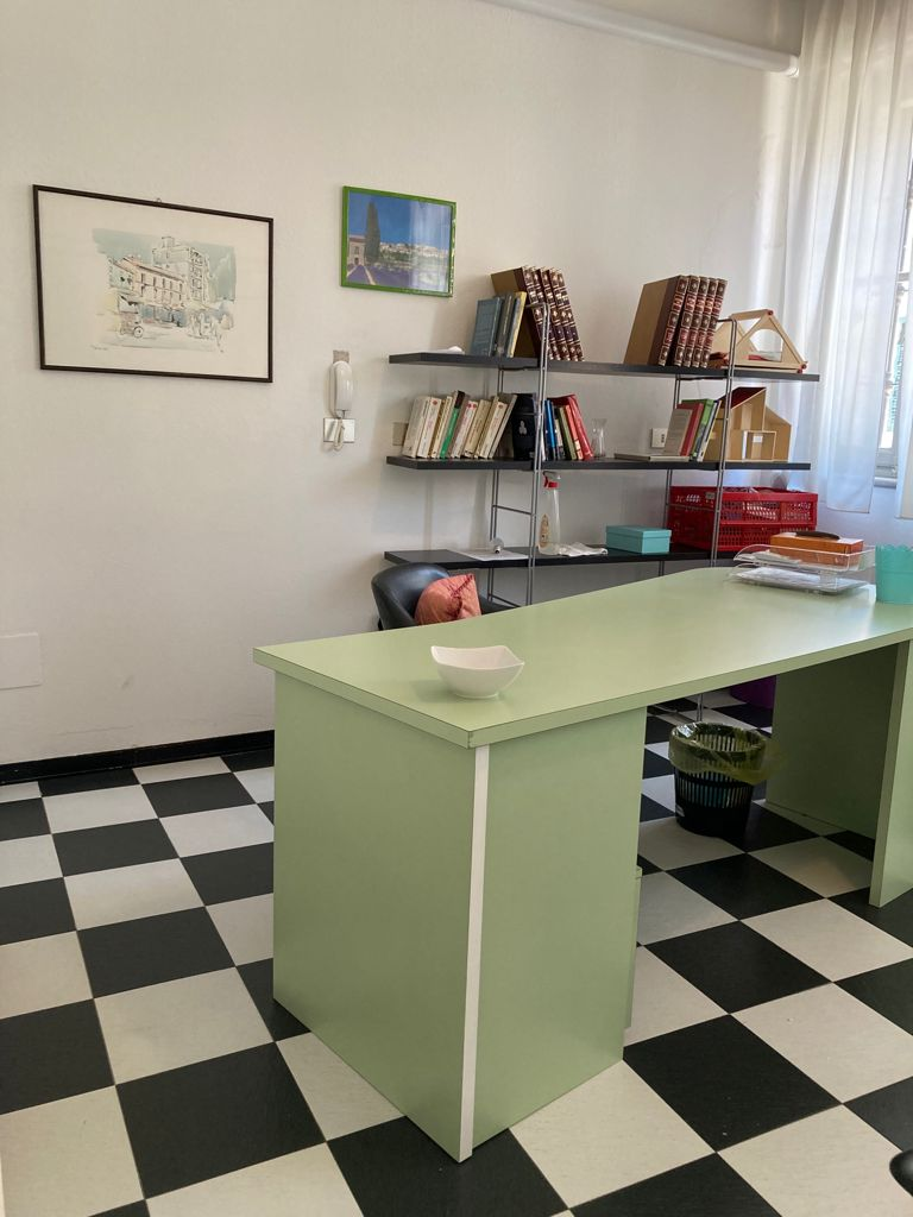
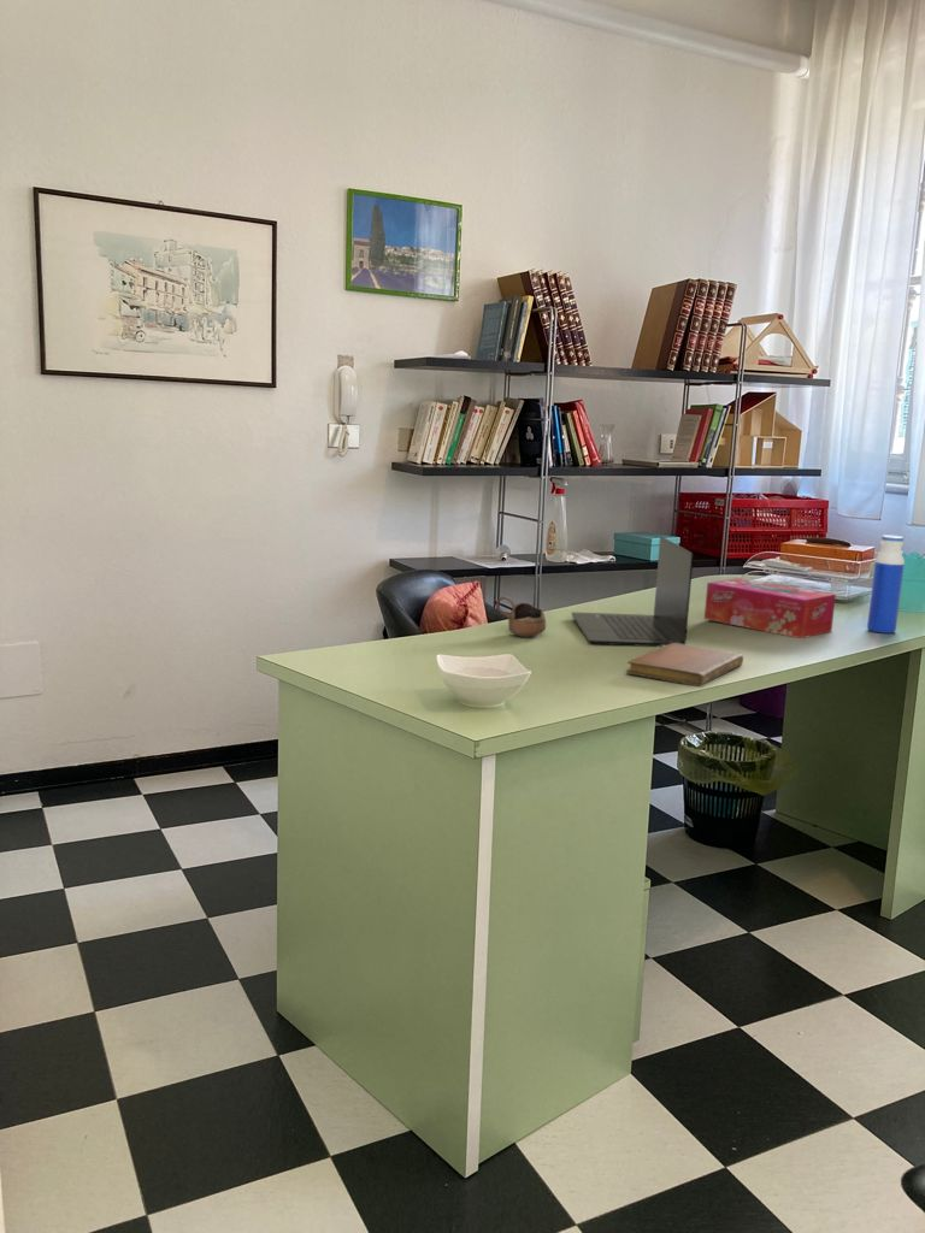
+ tissue box [703,577,837,639]
+ cup [495,595,547,638]
+ water bottle [866,535,906,635]
+ laptop [571,535,695,648]
+ notebook [625,643,744,688]
